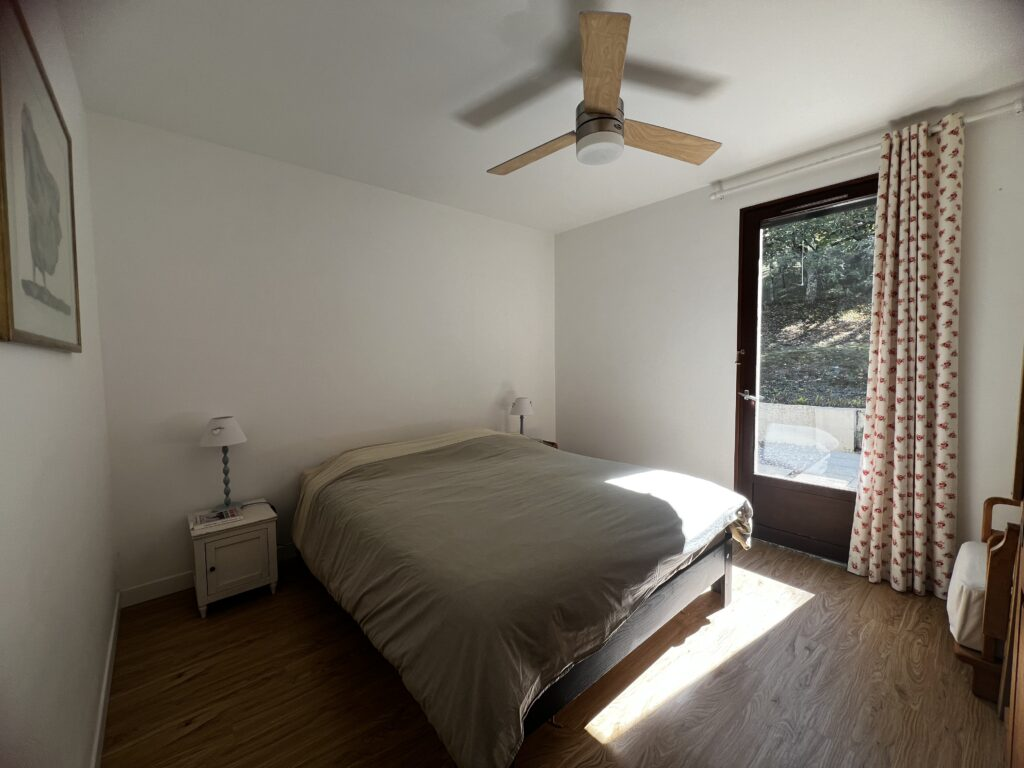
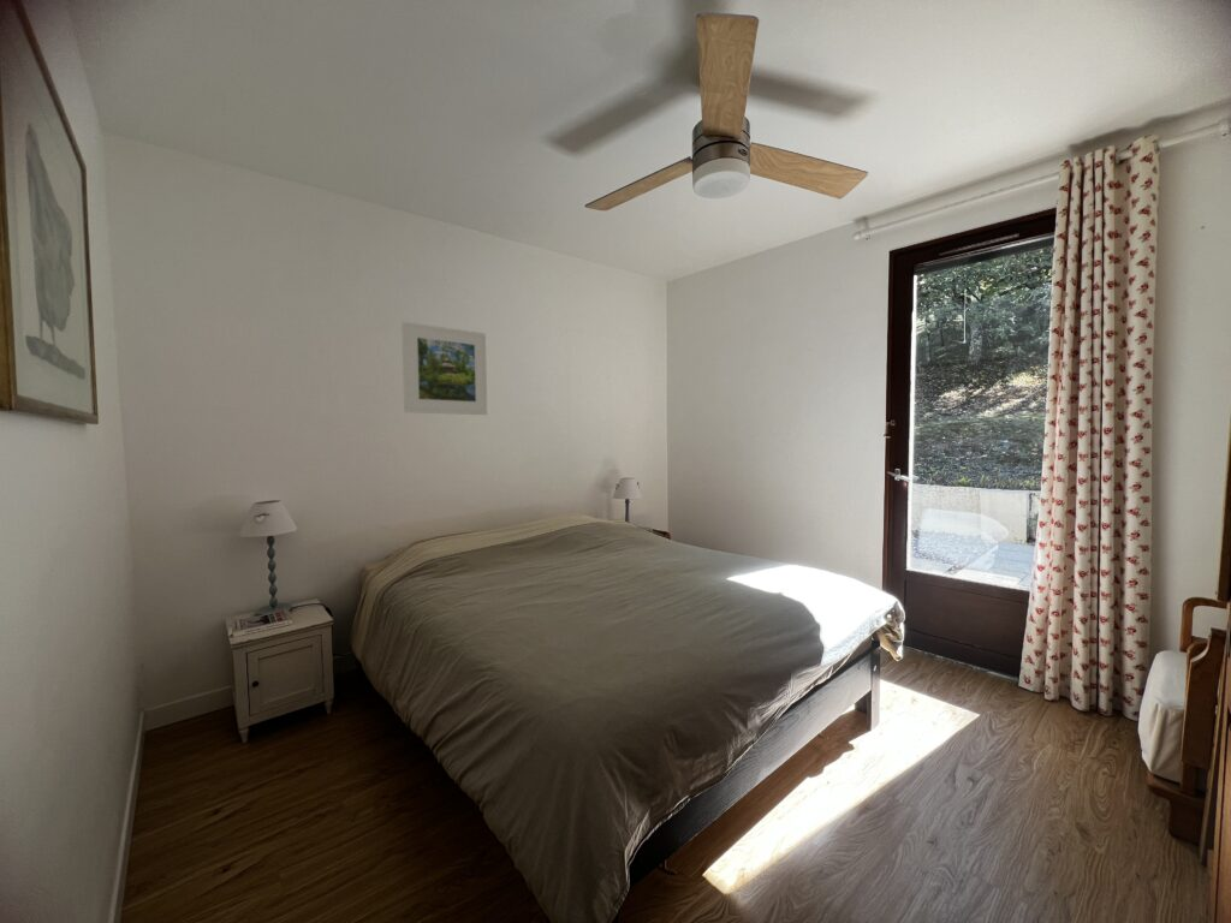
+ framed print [400,320,489,416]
